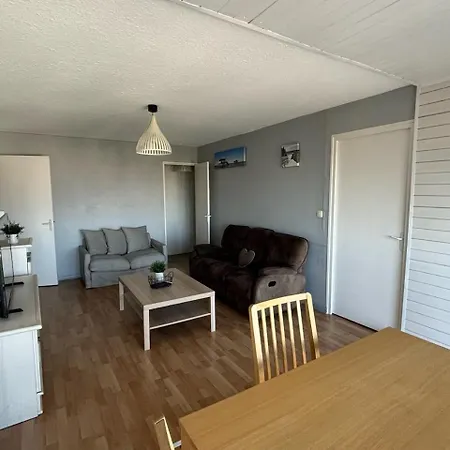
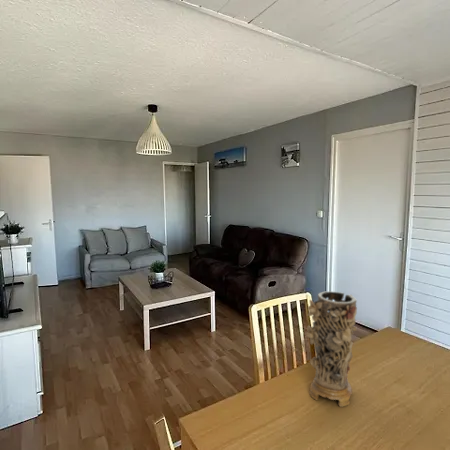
+ decorative vase [305,290,358,408]
